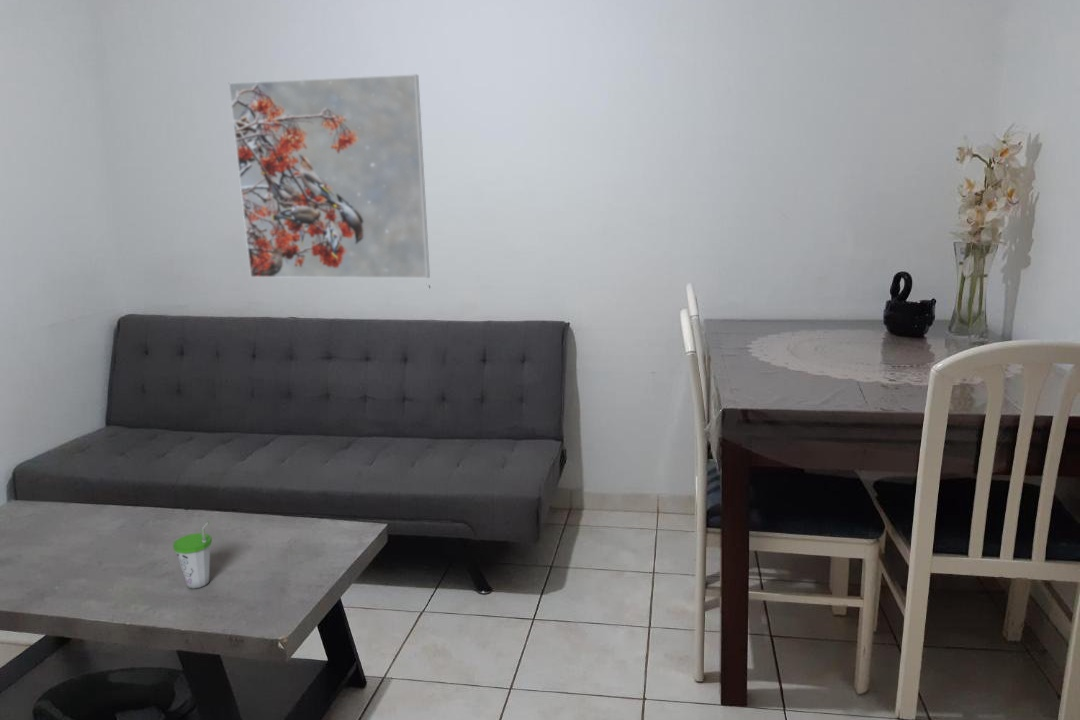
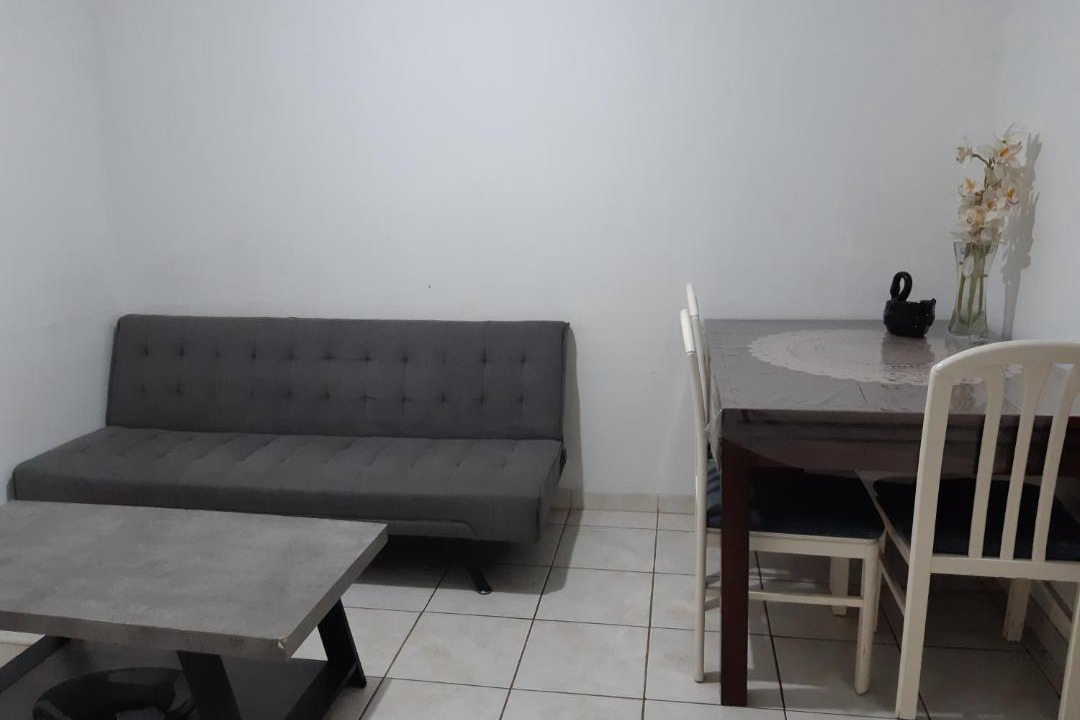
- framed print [228,73,431,279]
- cup [172,520,213,590]
